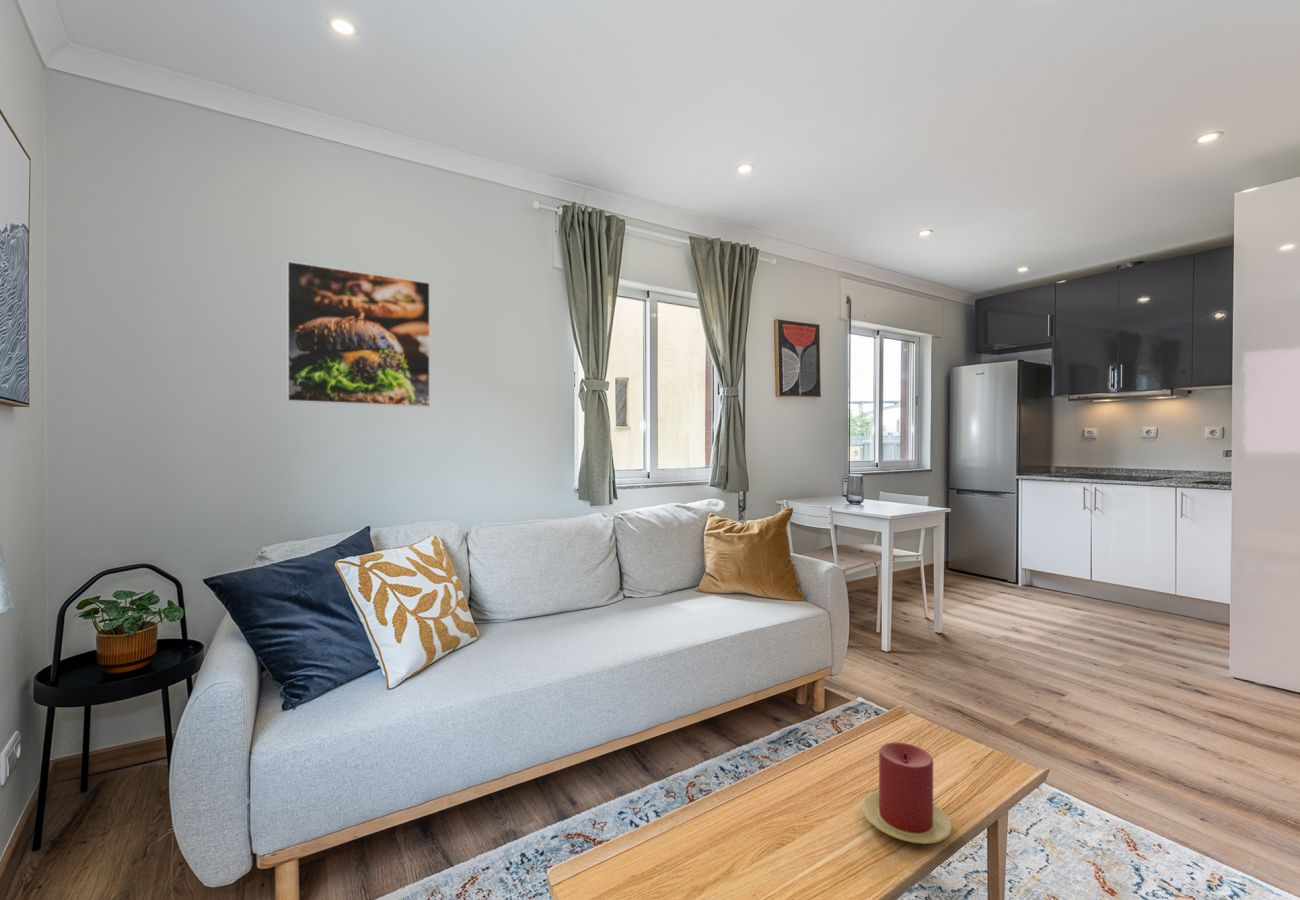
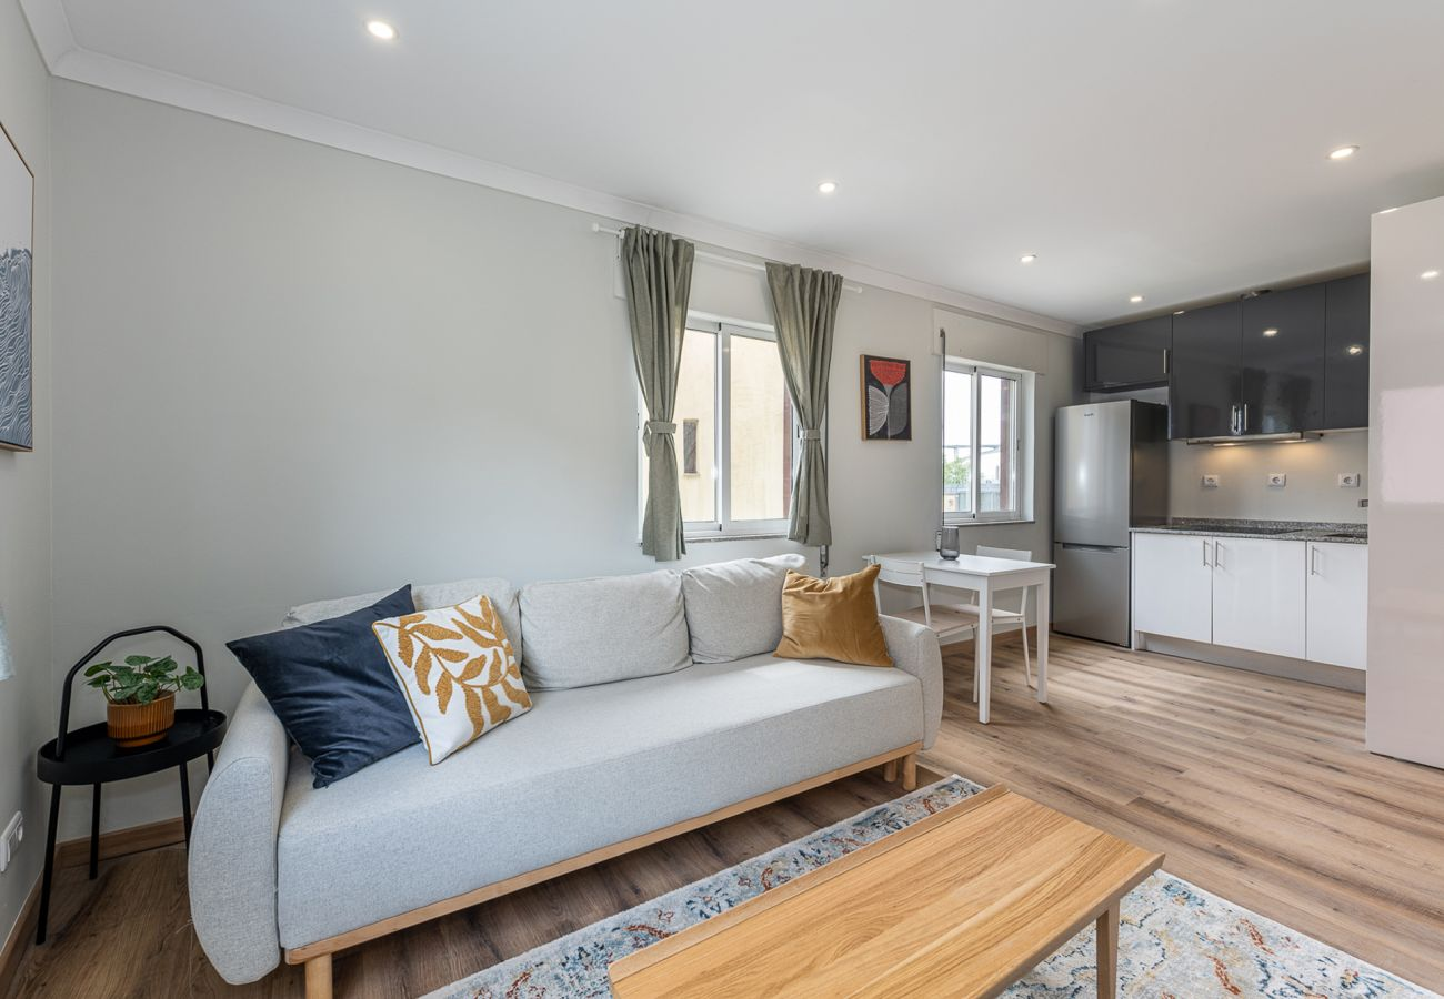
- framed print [286,260,431,408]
- candle [861,741,953,845]
